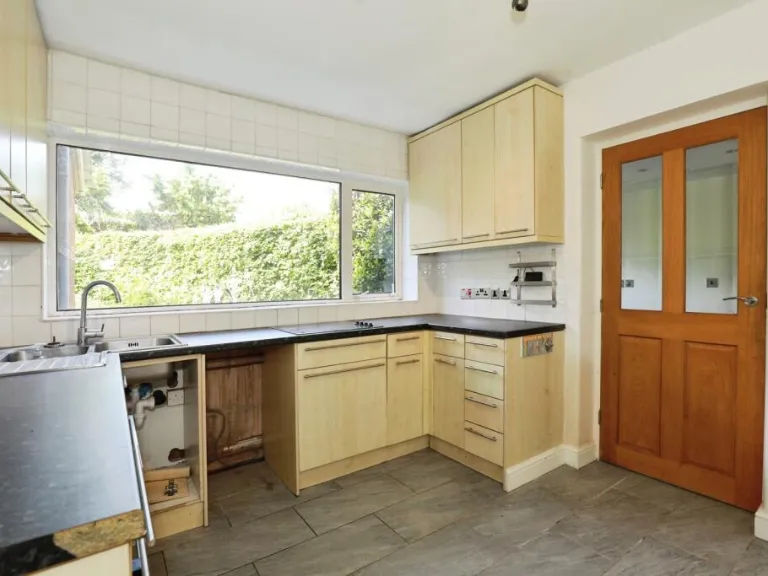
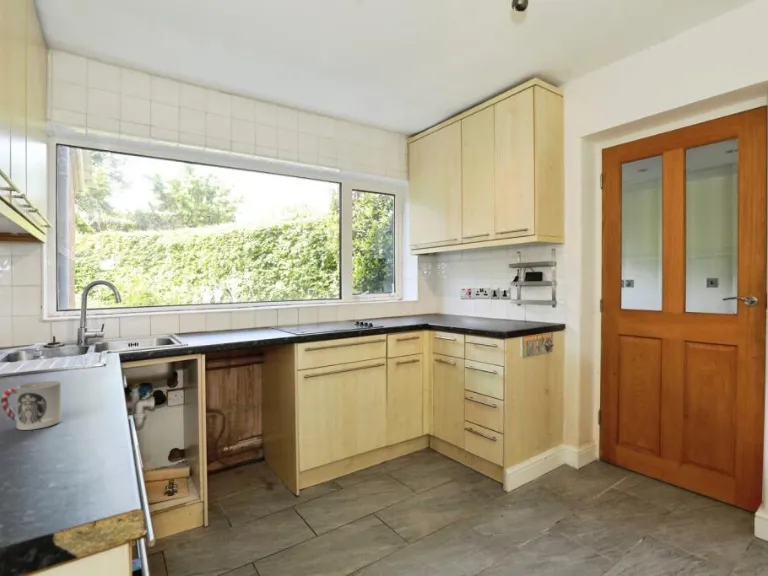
+ cup [0,380,62,431]
